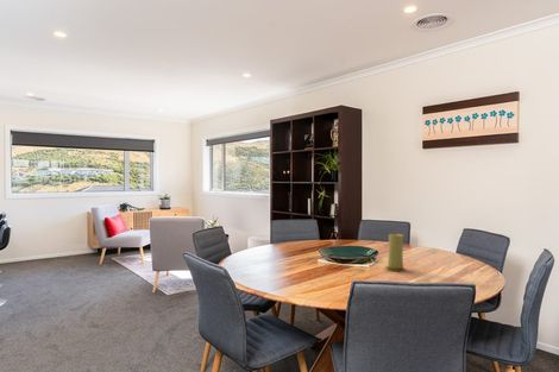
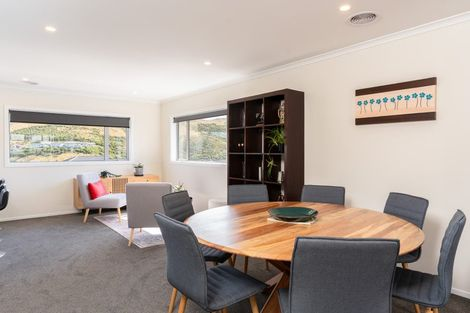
- candle [384,233,407,272]
